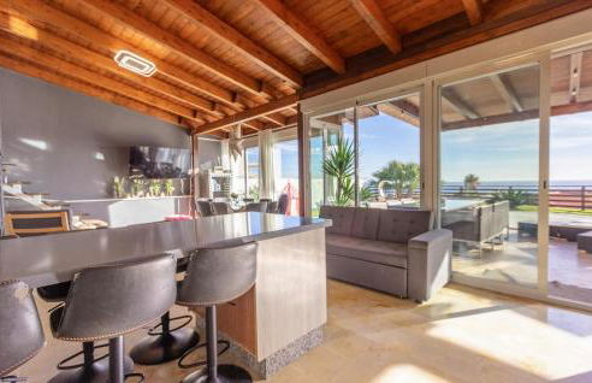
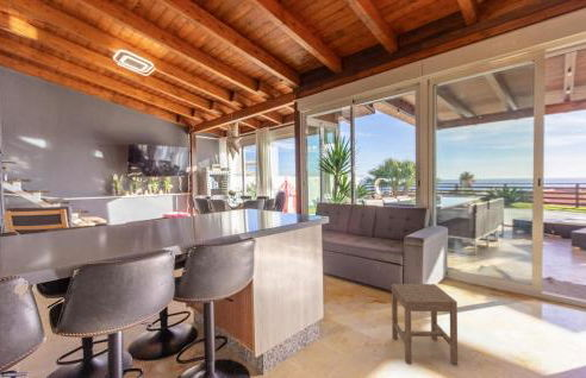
+ stool [391,283,459,366]
